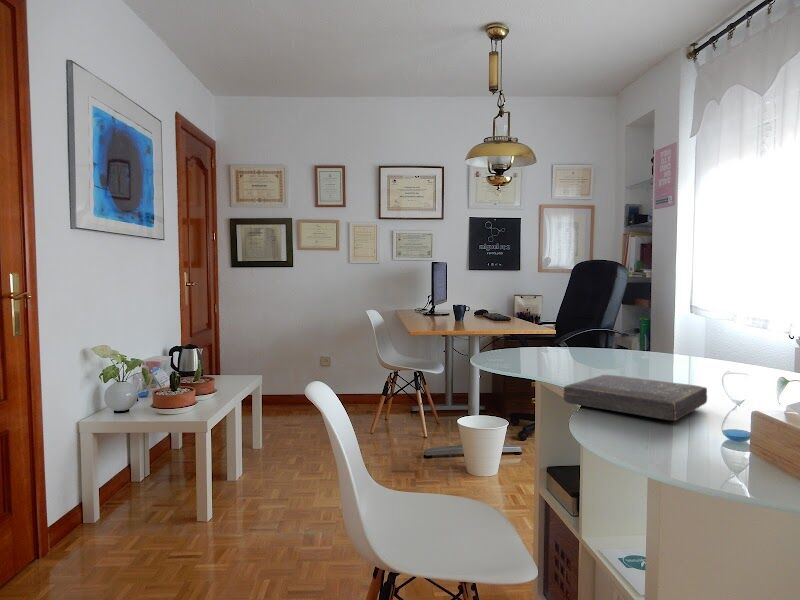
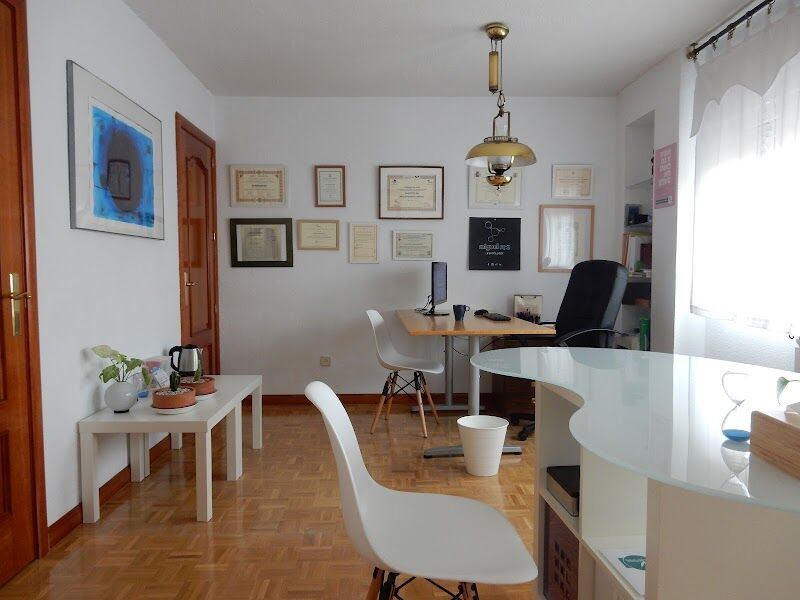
- book [562,374,708,421]
